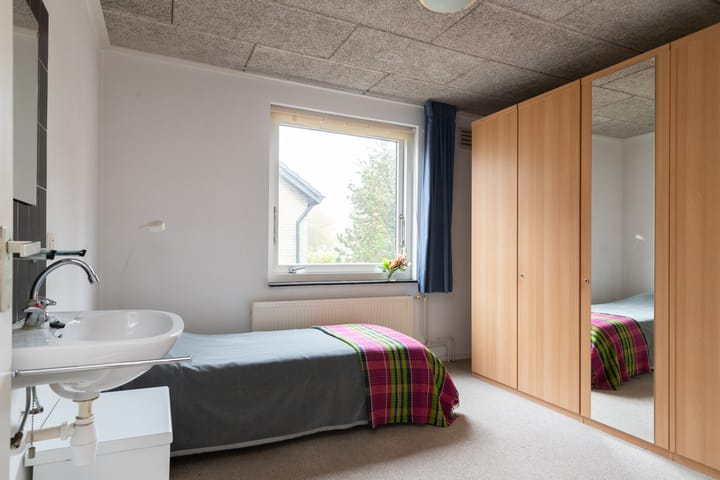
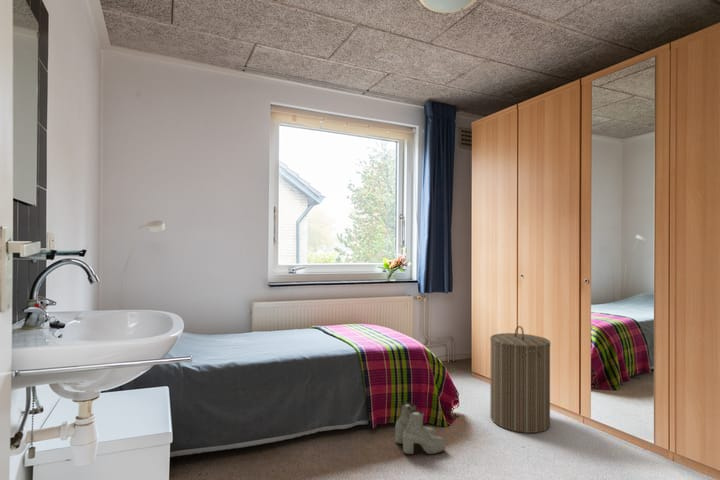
+ boots [394,402,446,455]
+ laundry hamper [489,325,552,434]
